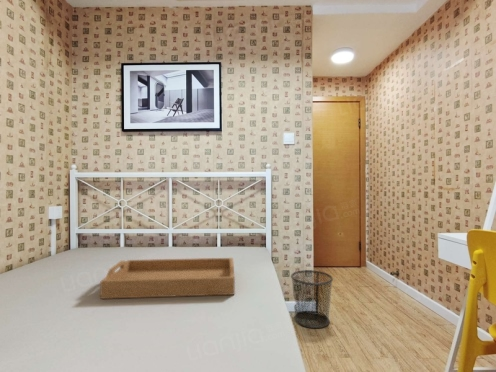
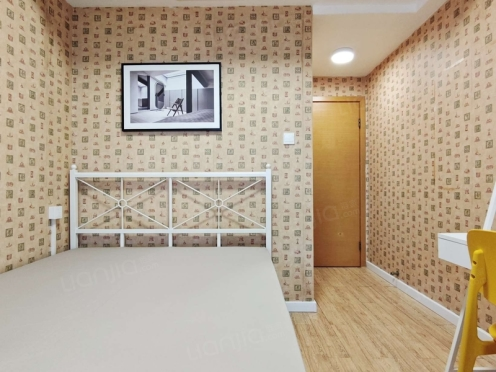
- waste bin [290,269,334,329]
- serving tray [99,257,236,300]
